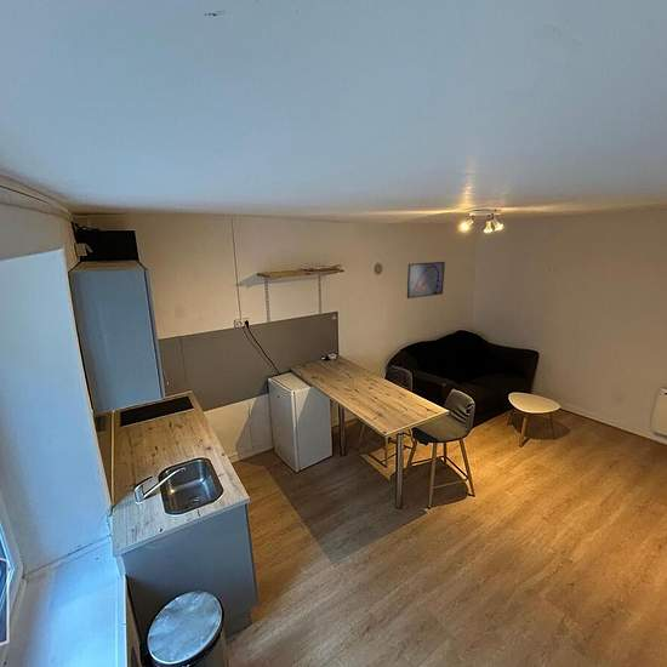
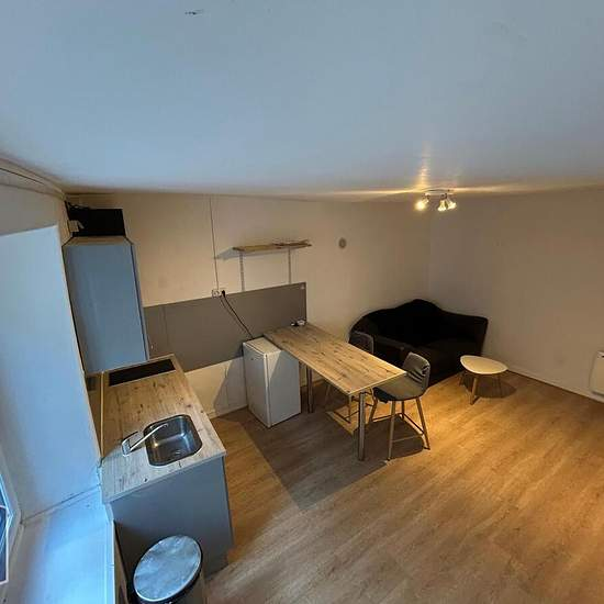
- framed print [406,261,446,300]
